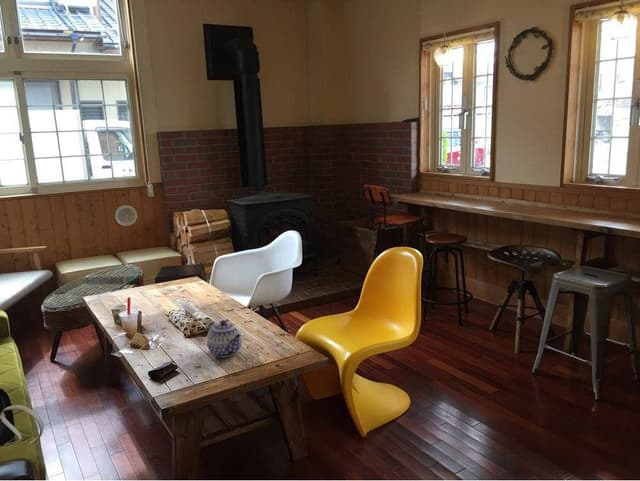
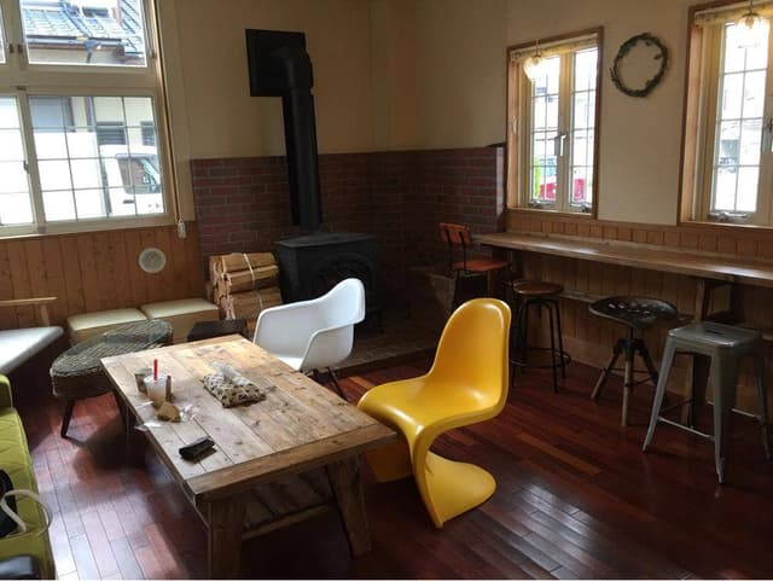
- teapot [206,319,243,359]
